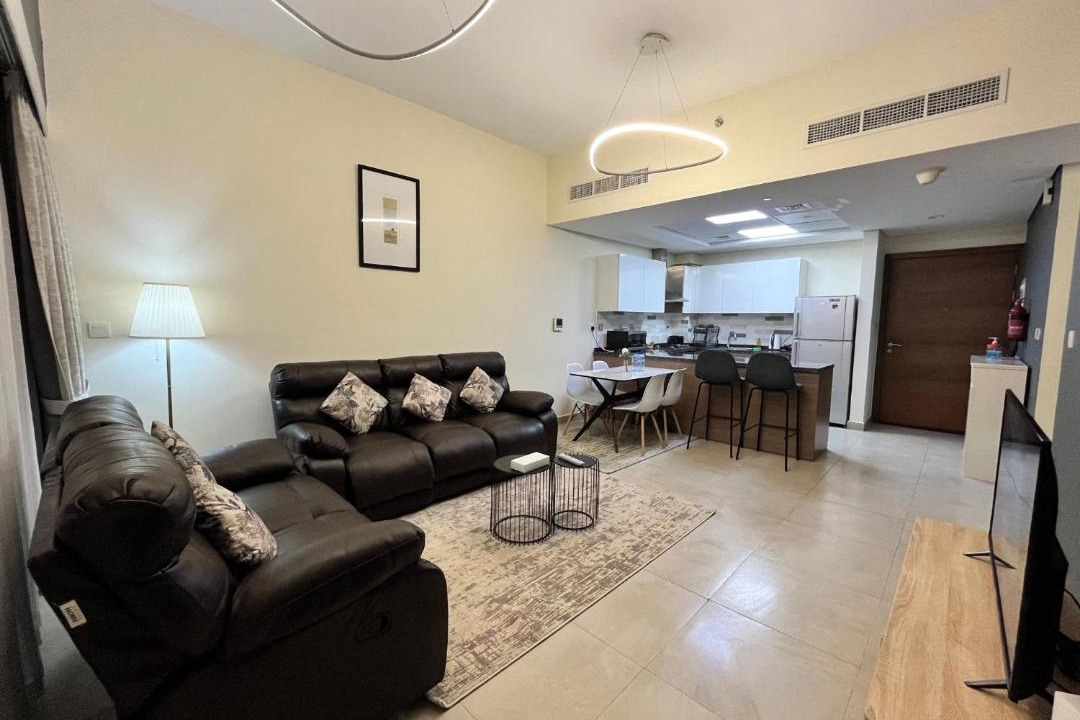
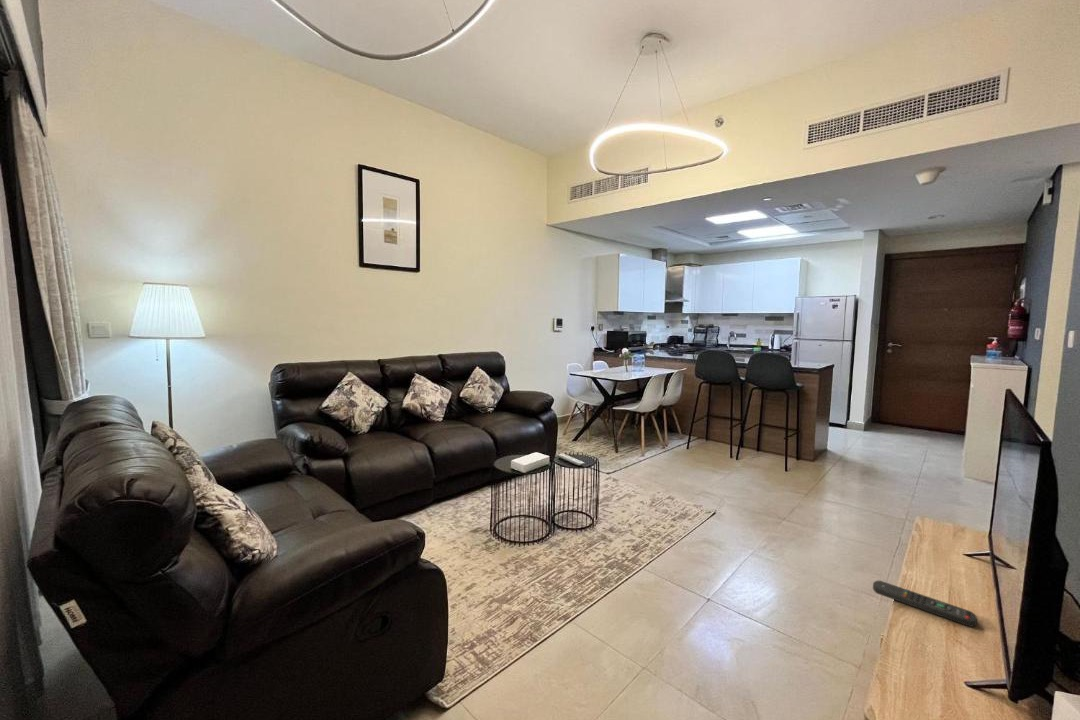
+ remote control [872,580,978,628]
